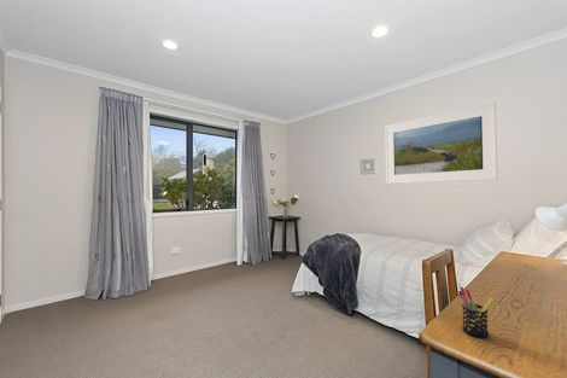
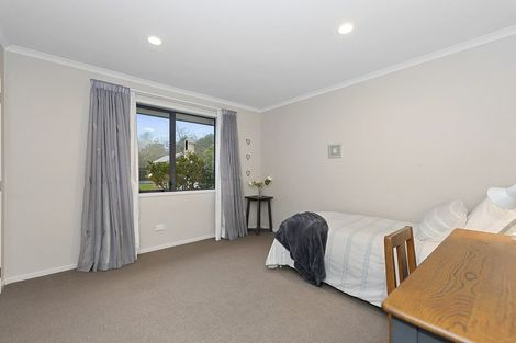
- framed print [384,101,498,185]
- pen holder [457,286,493,339]
